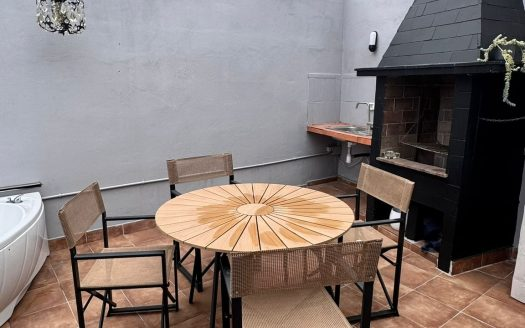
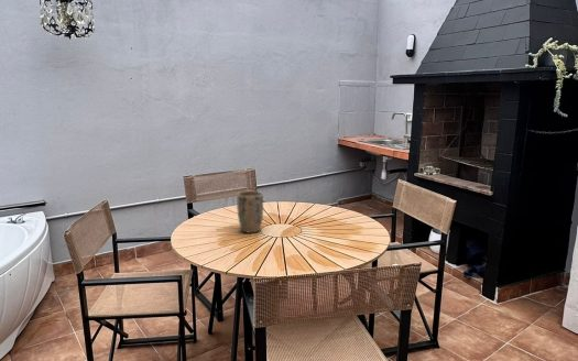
+ plant pot [236,190,264,234]
